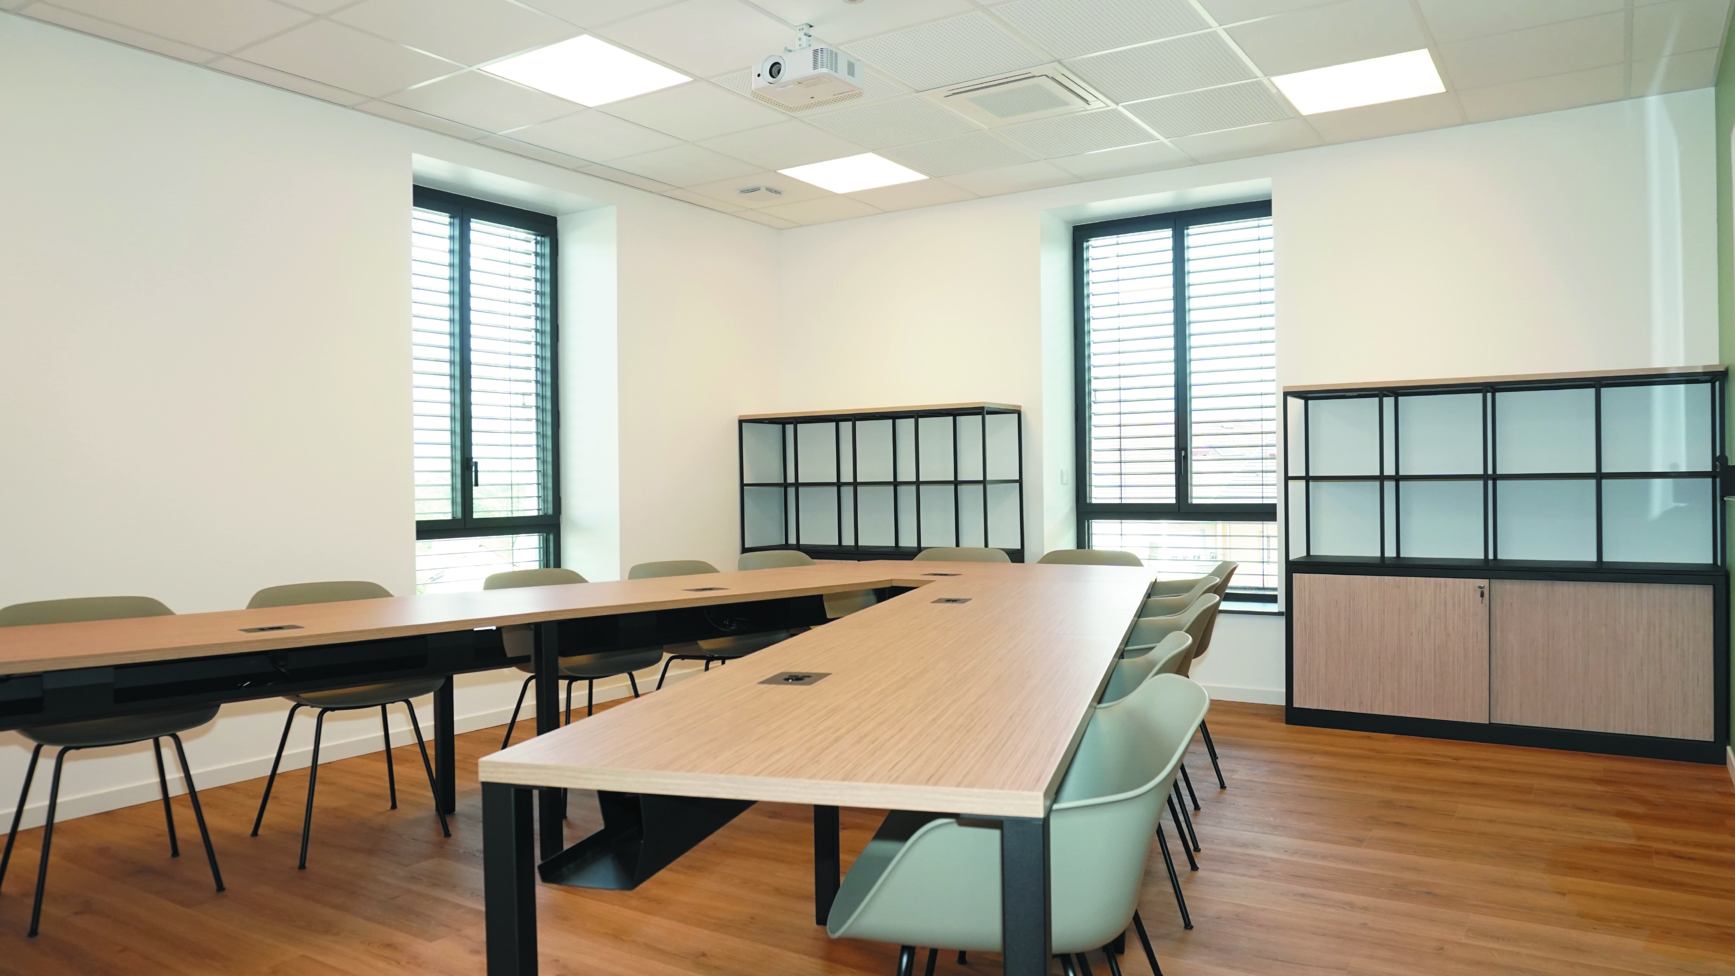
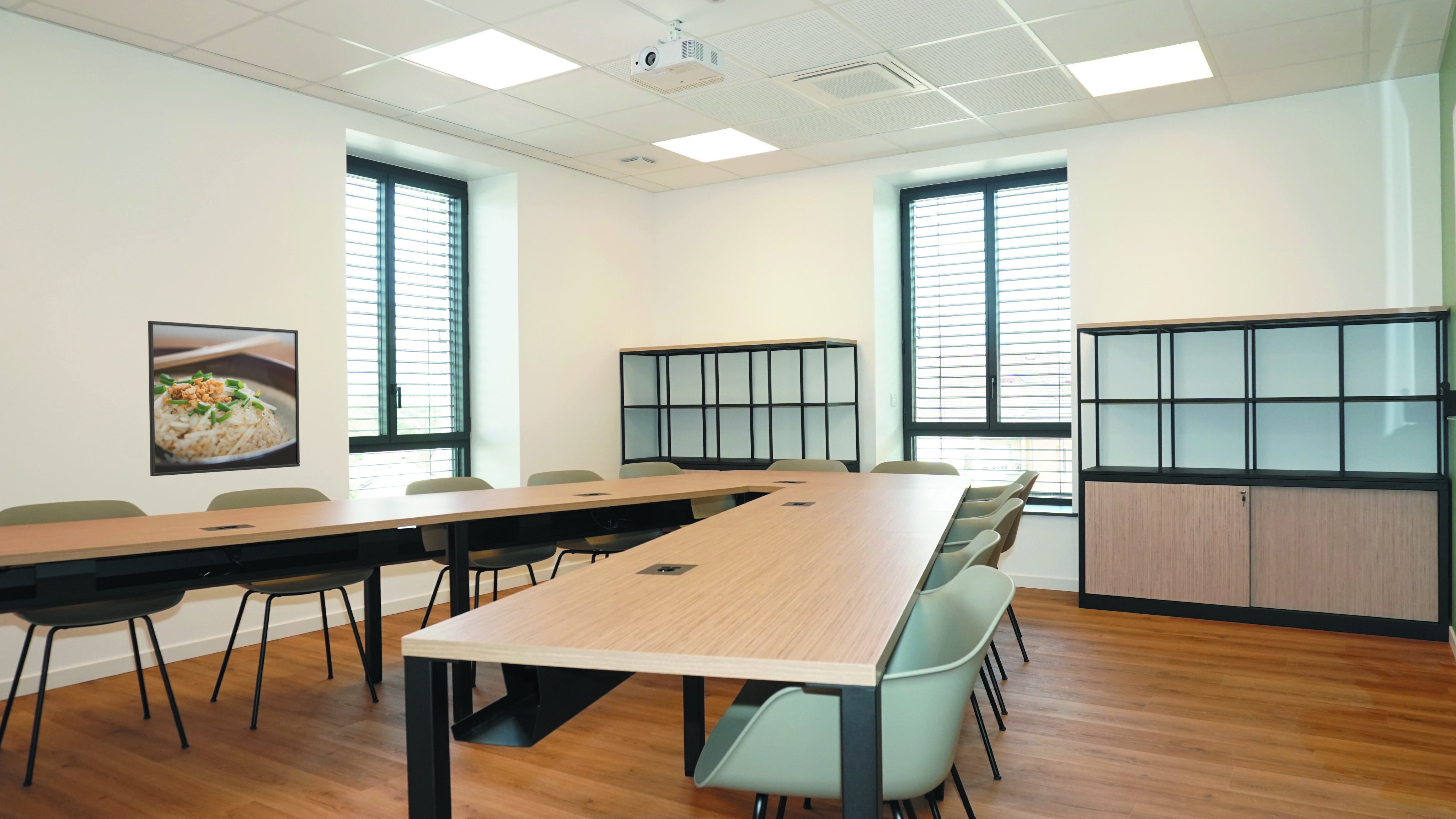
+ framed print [148,320,300,476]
